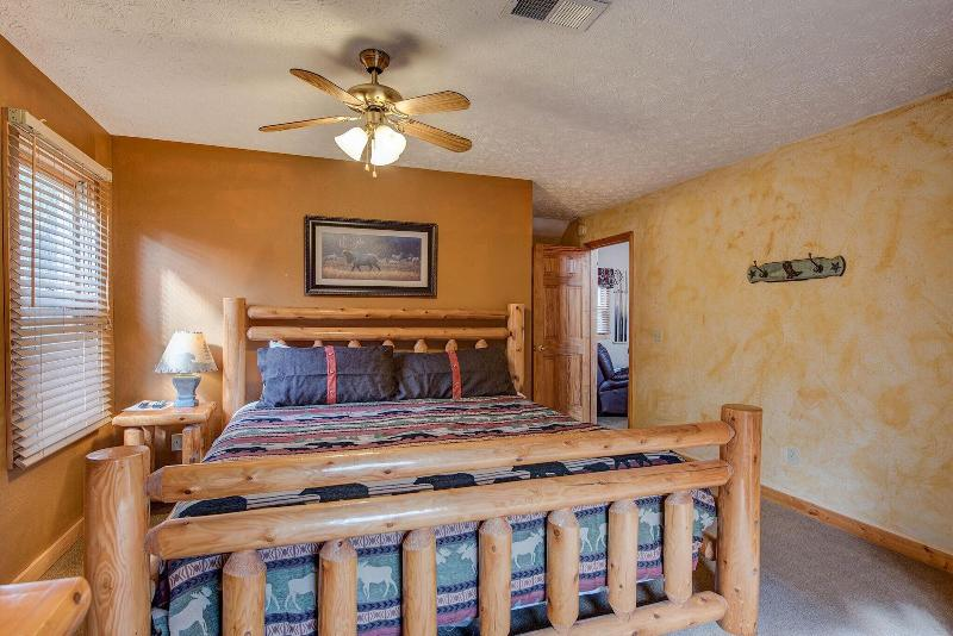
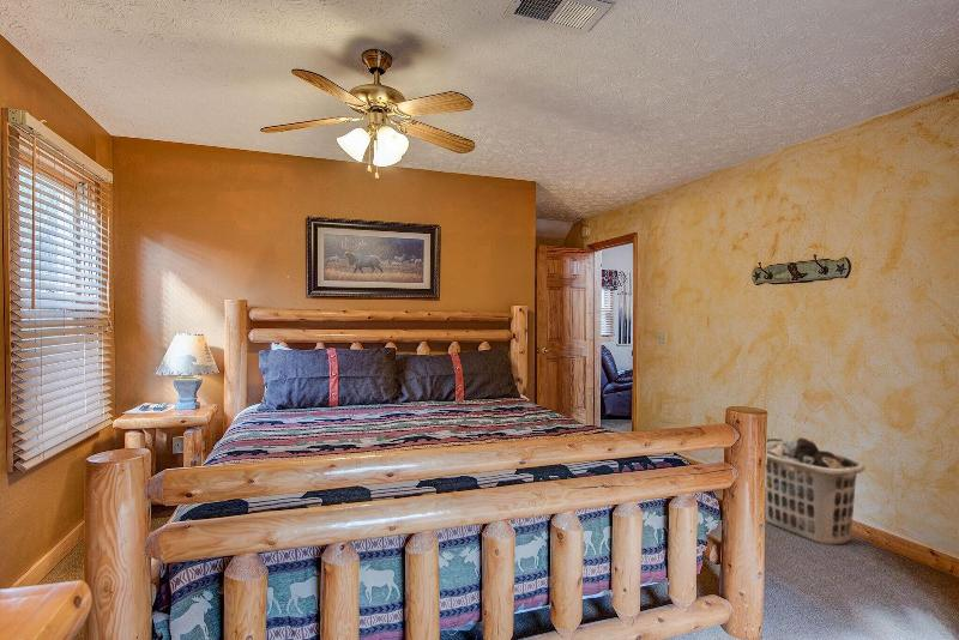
+ clothes hamper [765,436,865,547]
